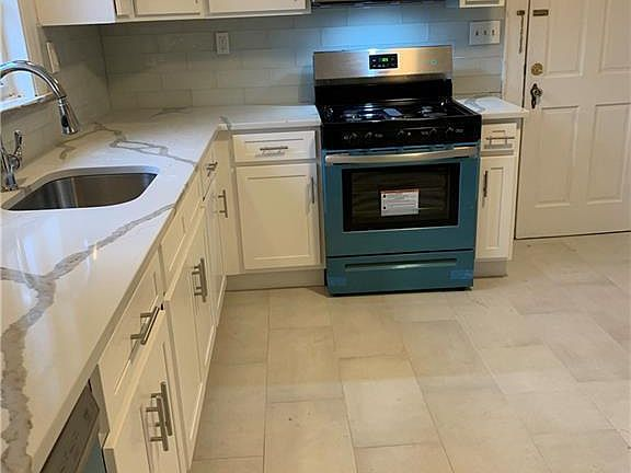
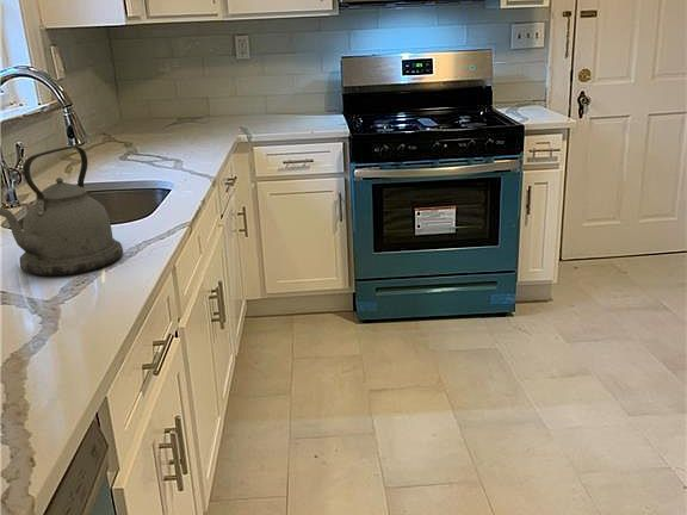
+ kettle [0,145,124,277]
